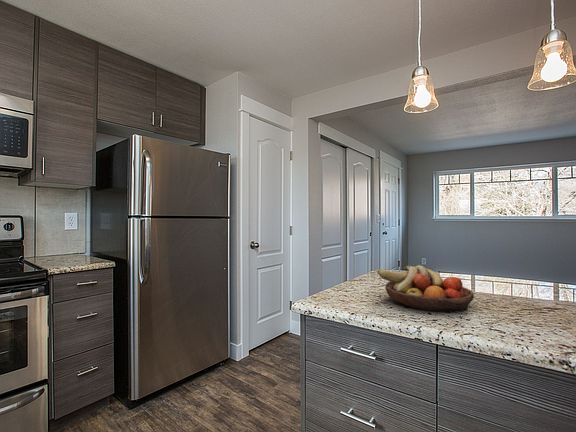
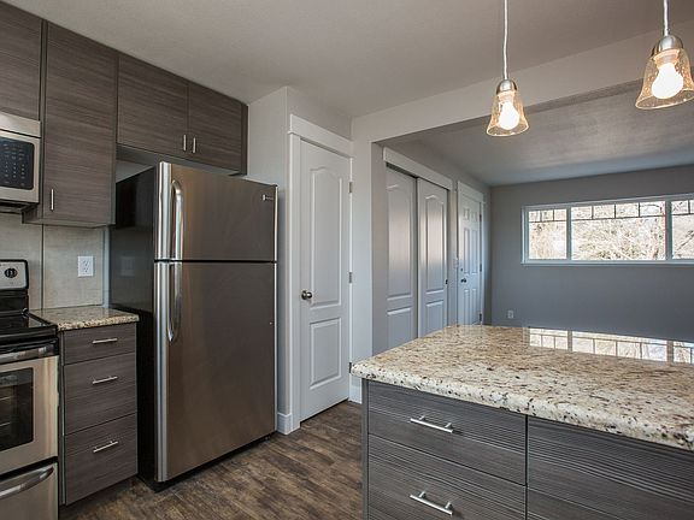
- fruit bowl [377,264,475,312]
